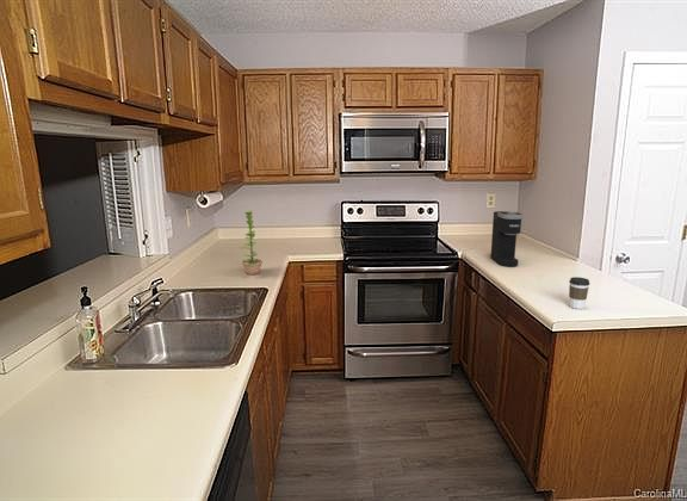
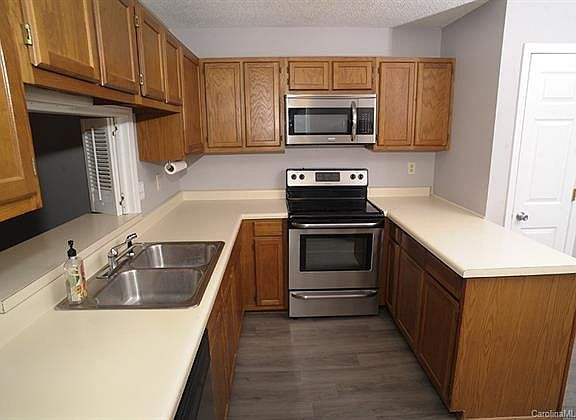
- plant [240,210,264,276]
- coffee cup [568,276,590,310]
- coffee maker [490,210,524,267]
